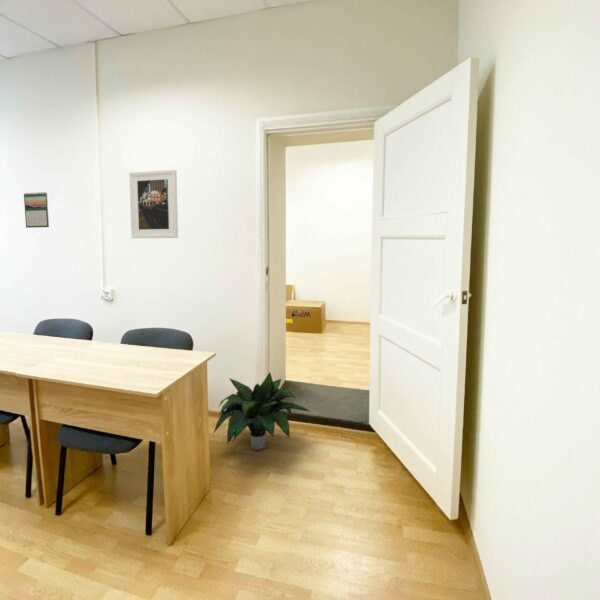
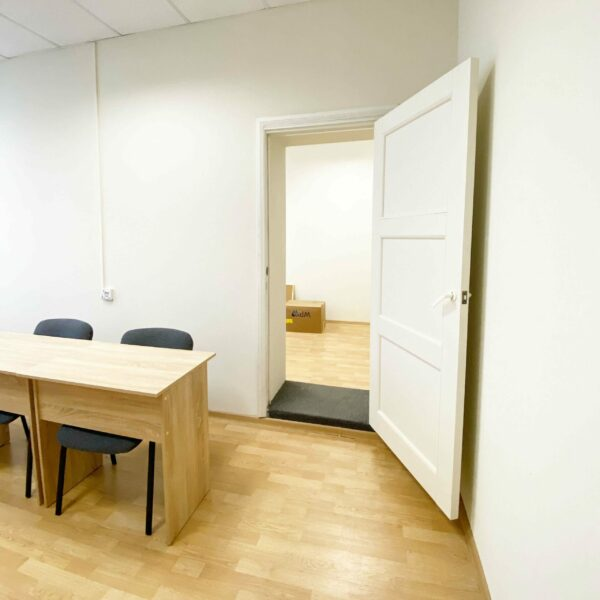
- calendar [23,191,50,229]
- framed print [128,169,179,239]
- potted plant [212,371,312,451]
